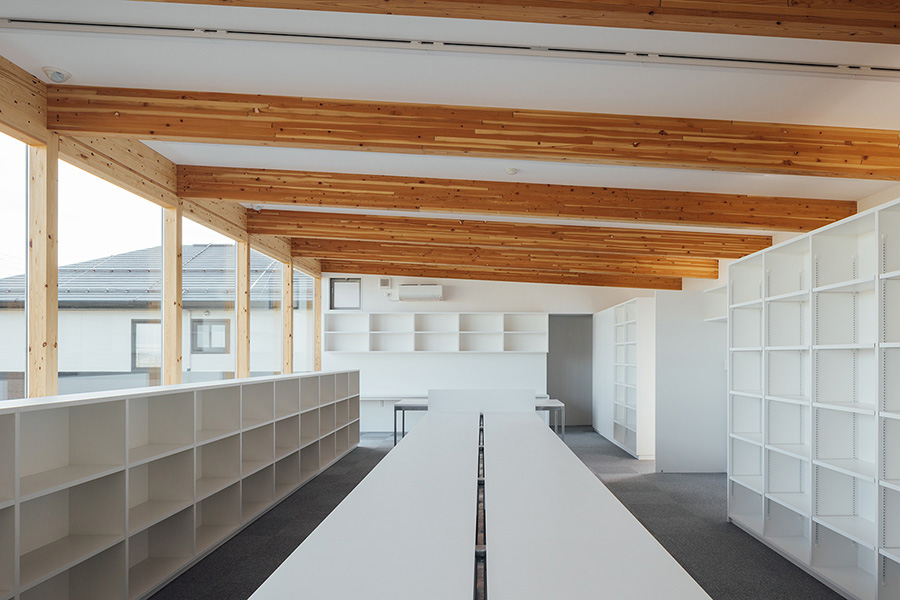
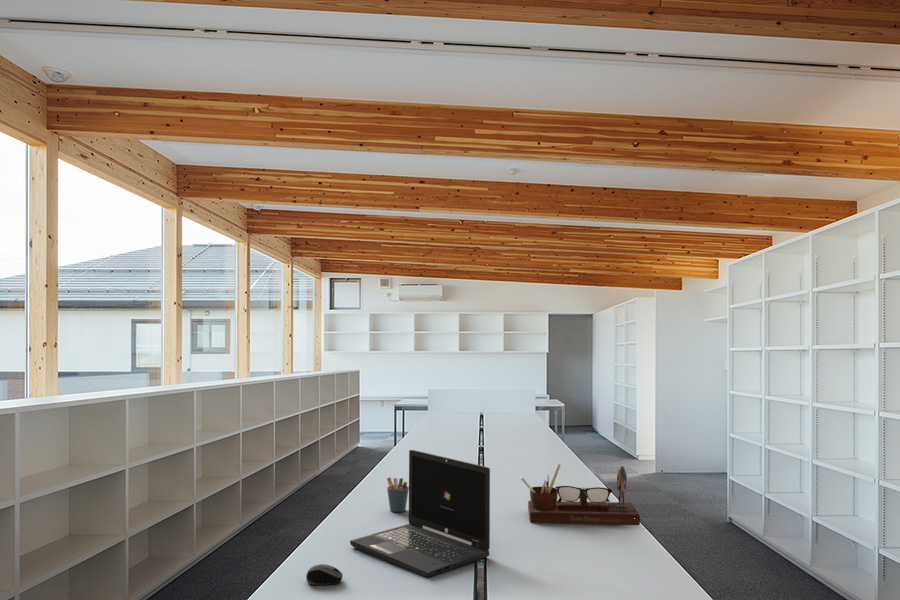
+ laptop [349,449,491,579]
+ pen holder [386,476,409,513]
+ computer mouse [305,563,344,586]
+ desk organizer [520,463,641,526]
